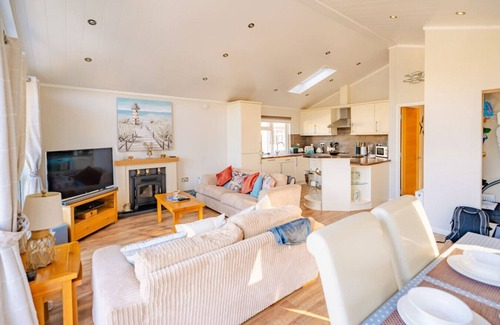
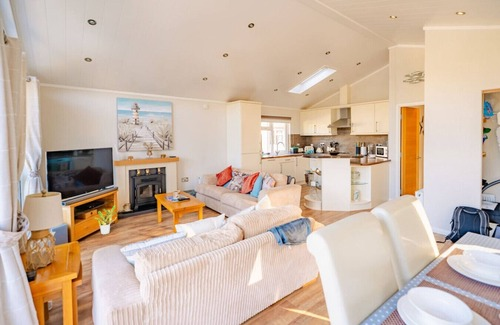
+ potted plant [93,205,119,236]
